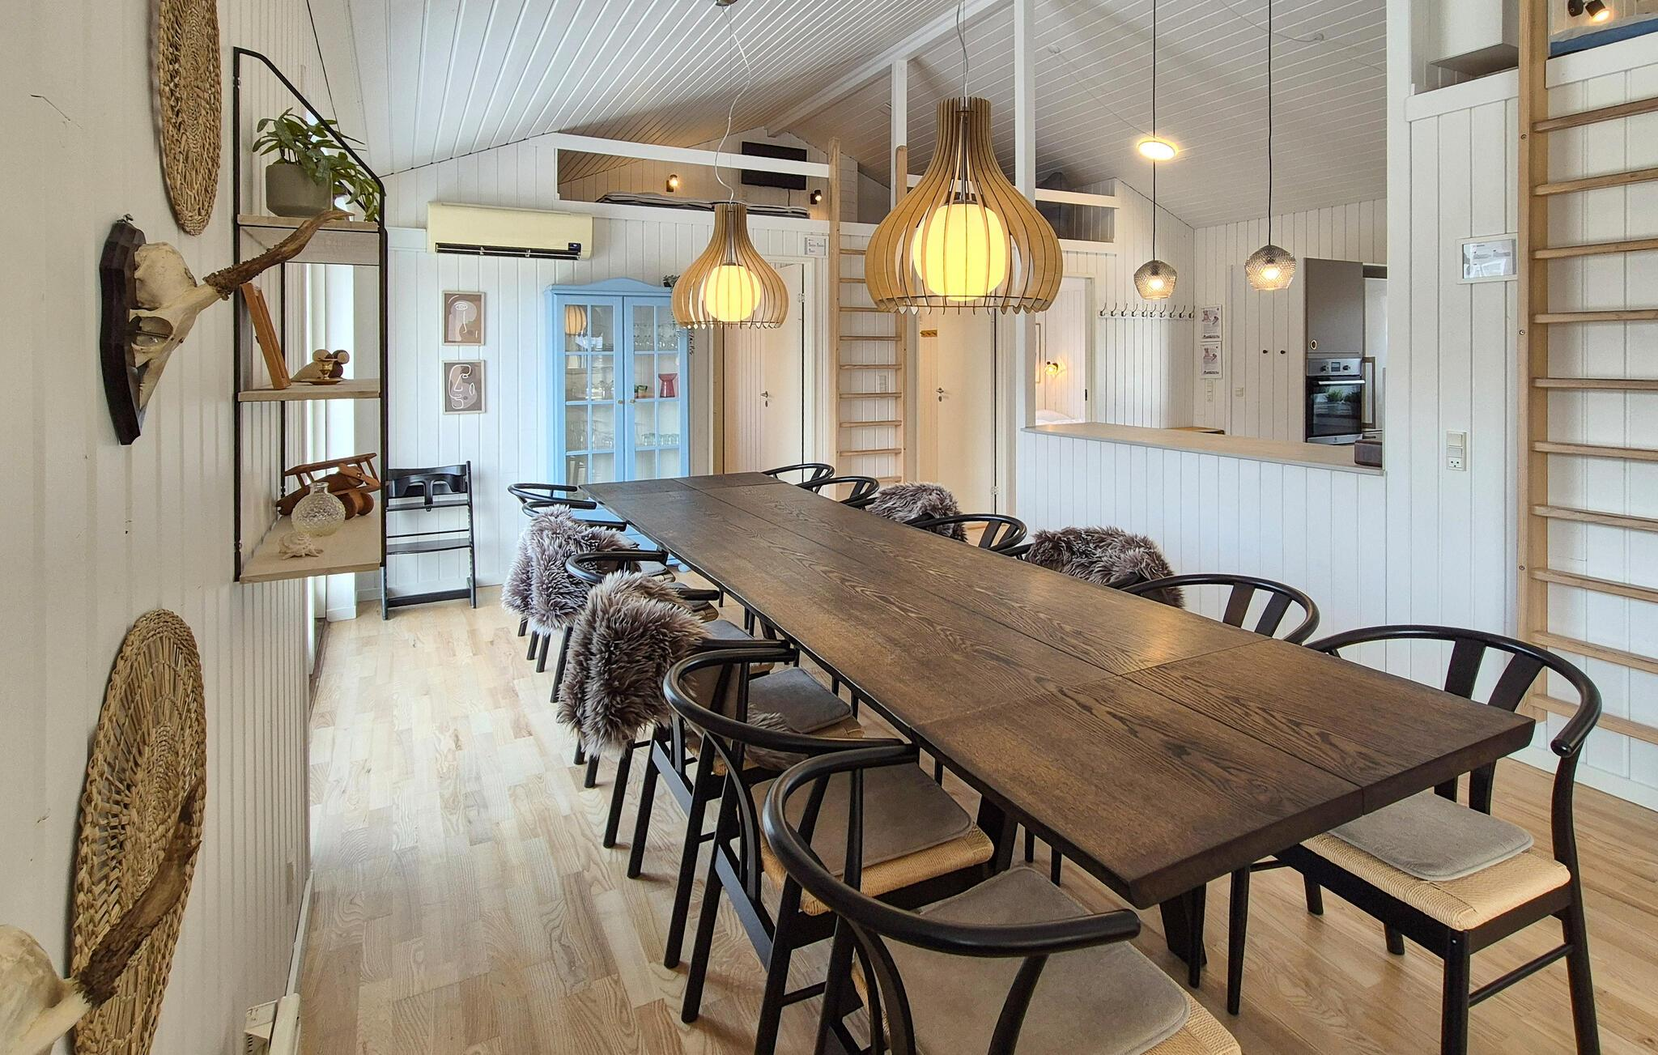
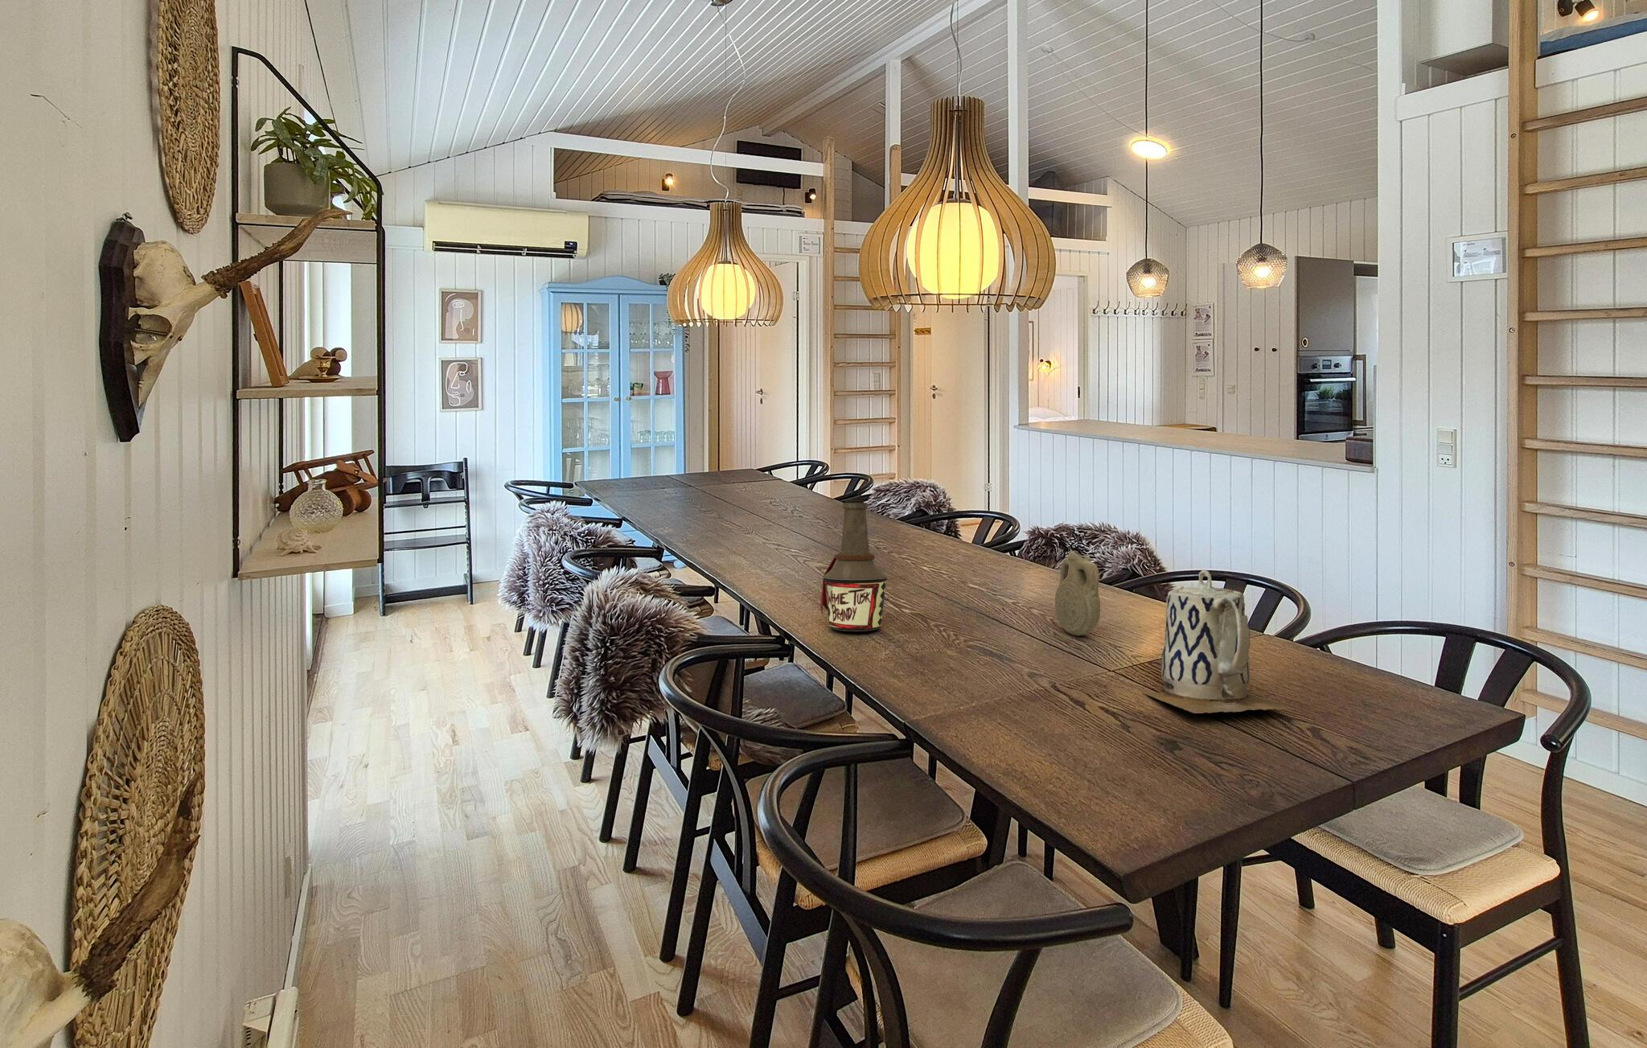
+ pilgrim flask [1054,550,1101,636]
+ teapot [1142,569,1290,714]
+ bottle [820,499,888,633]
